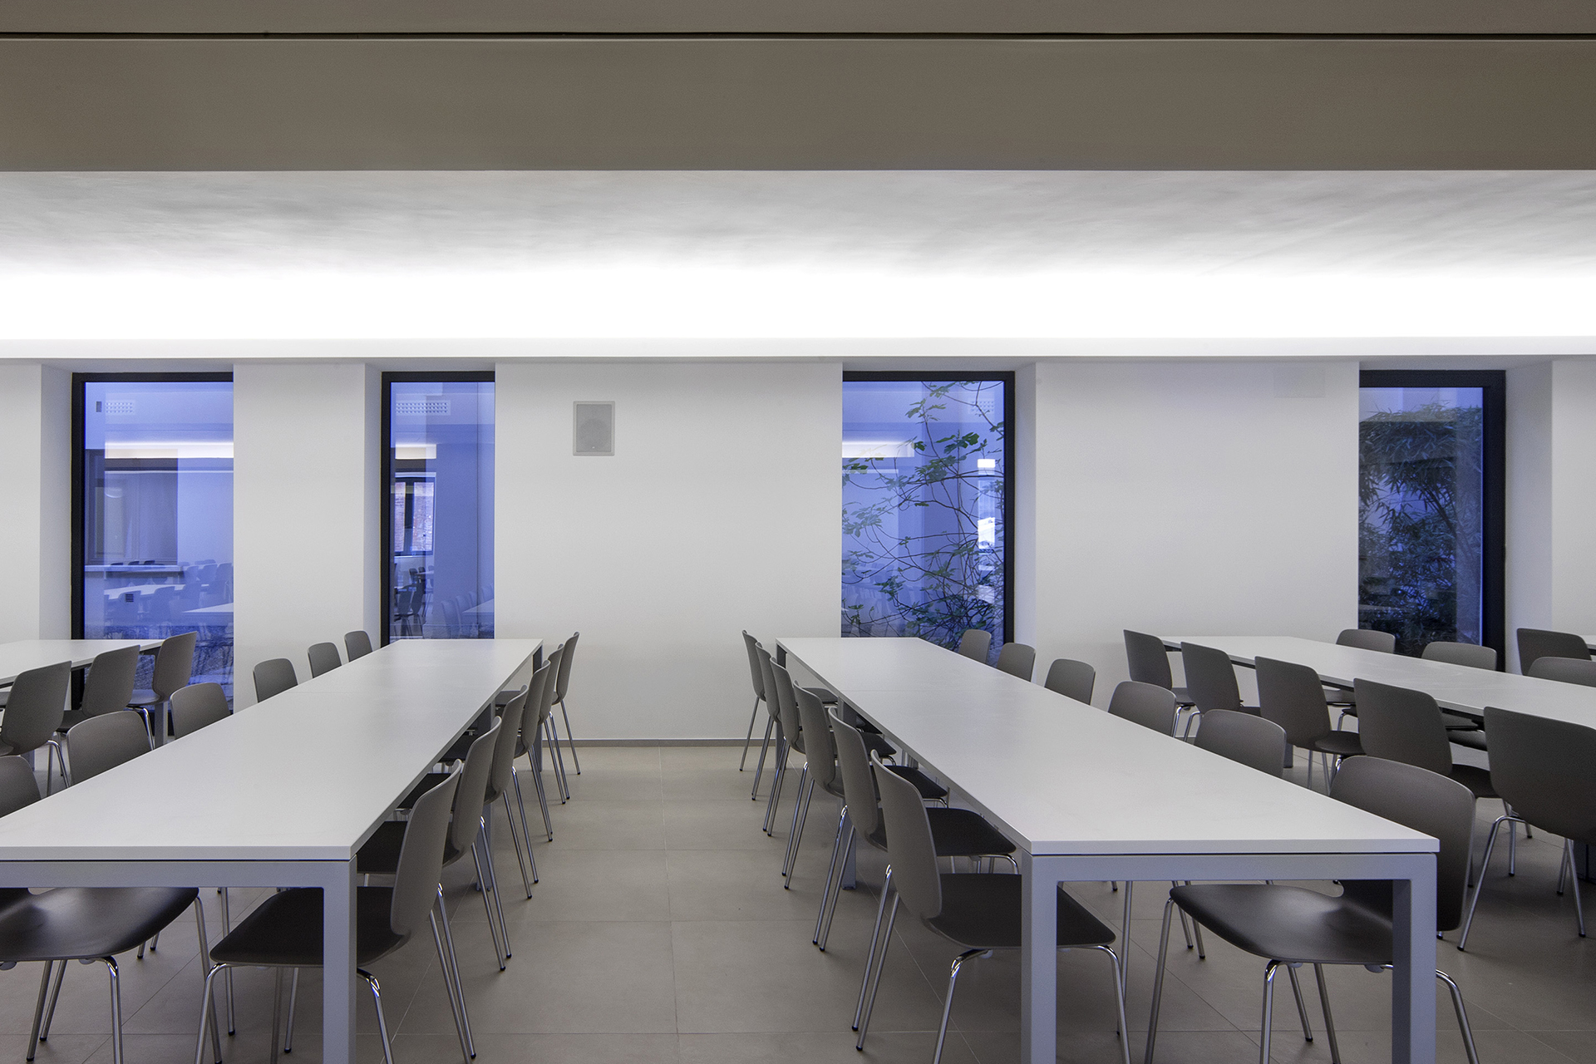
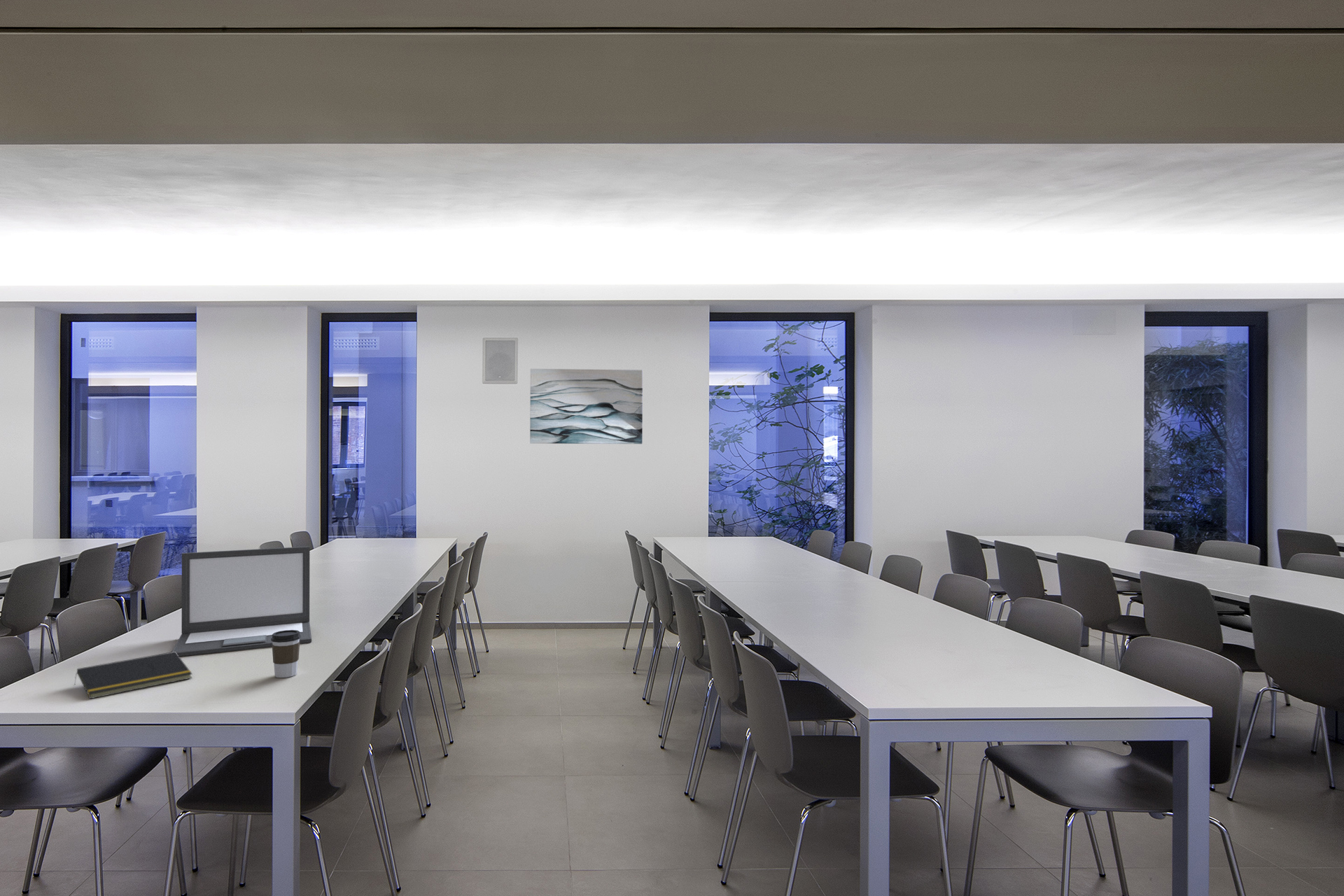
+ coffee cup [271,630,301,678]
+ notepad [73,652,193,699]
+ wall art [529,368,643,444]
+ laptop [172,546,312,657]
